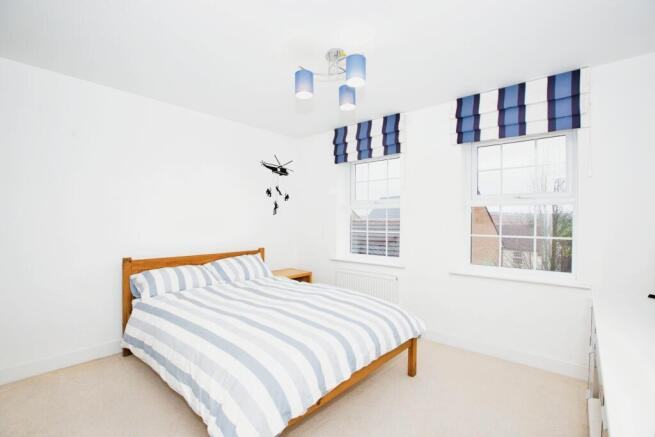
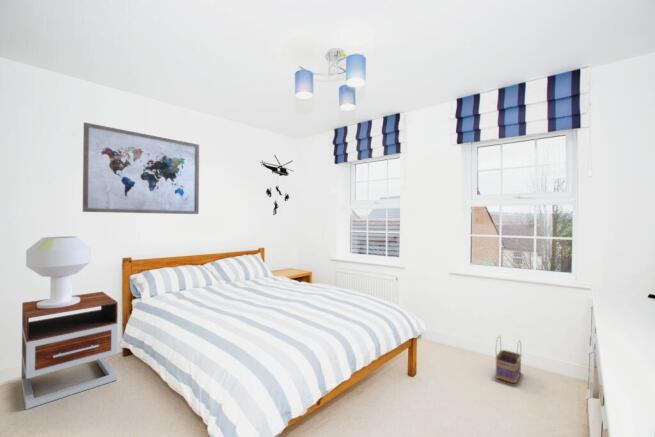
+ wall art [82,121,200,215]
+ table lamp [25,236,92,308]
+ nightstand [20,291,119,410]
+ basket [494,335,522,384]
